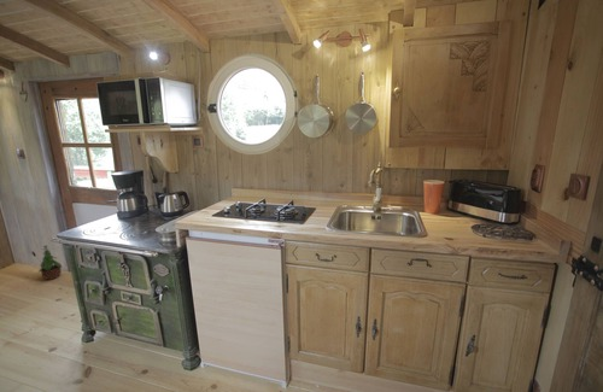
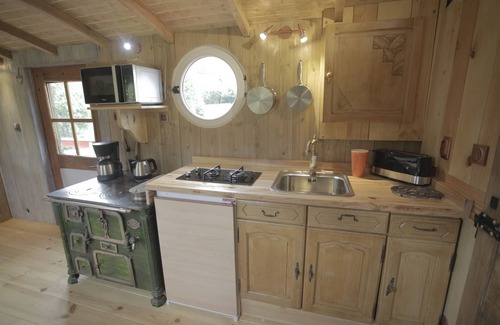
- potted plant [37,245,63,281]
